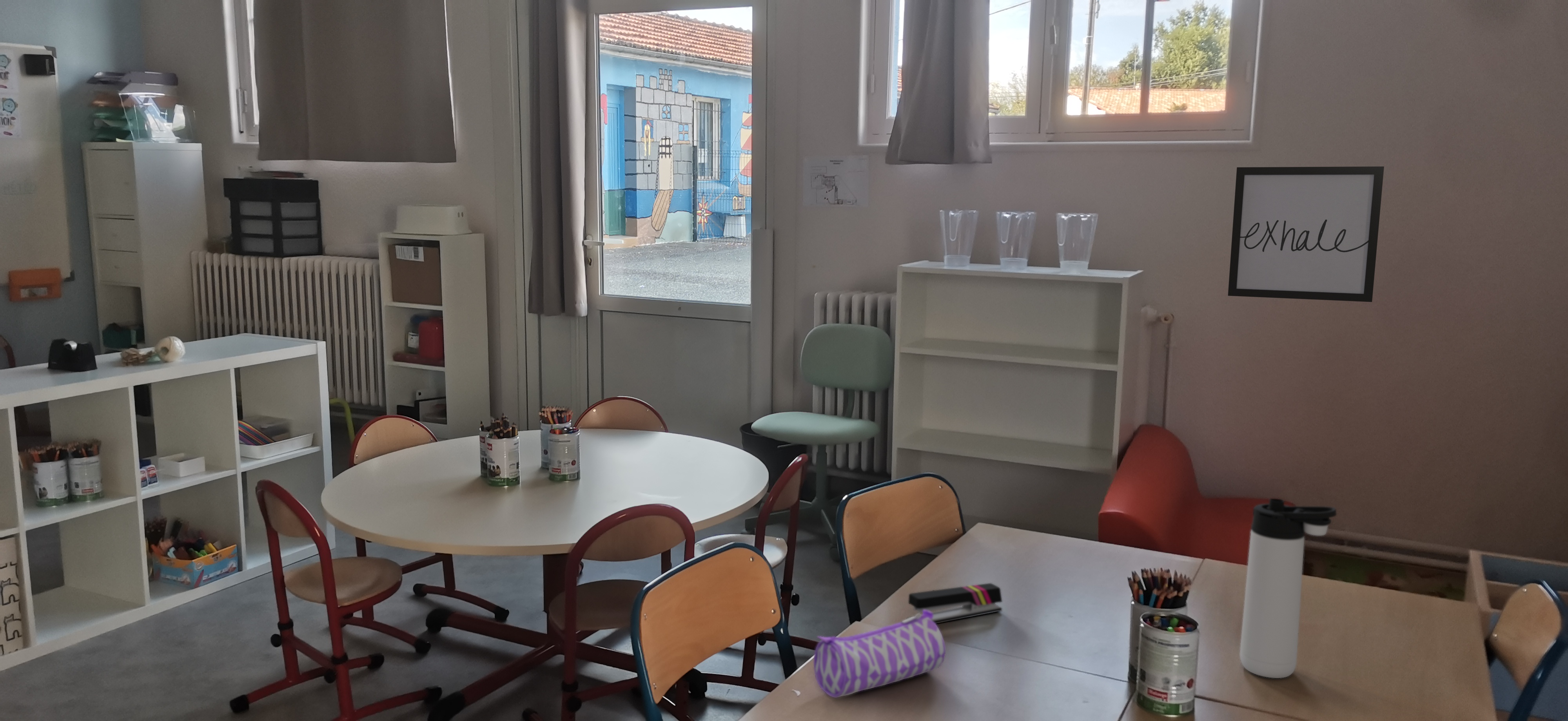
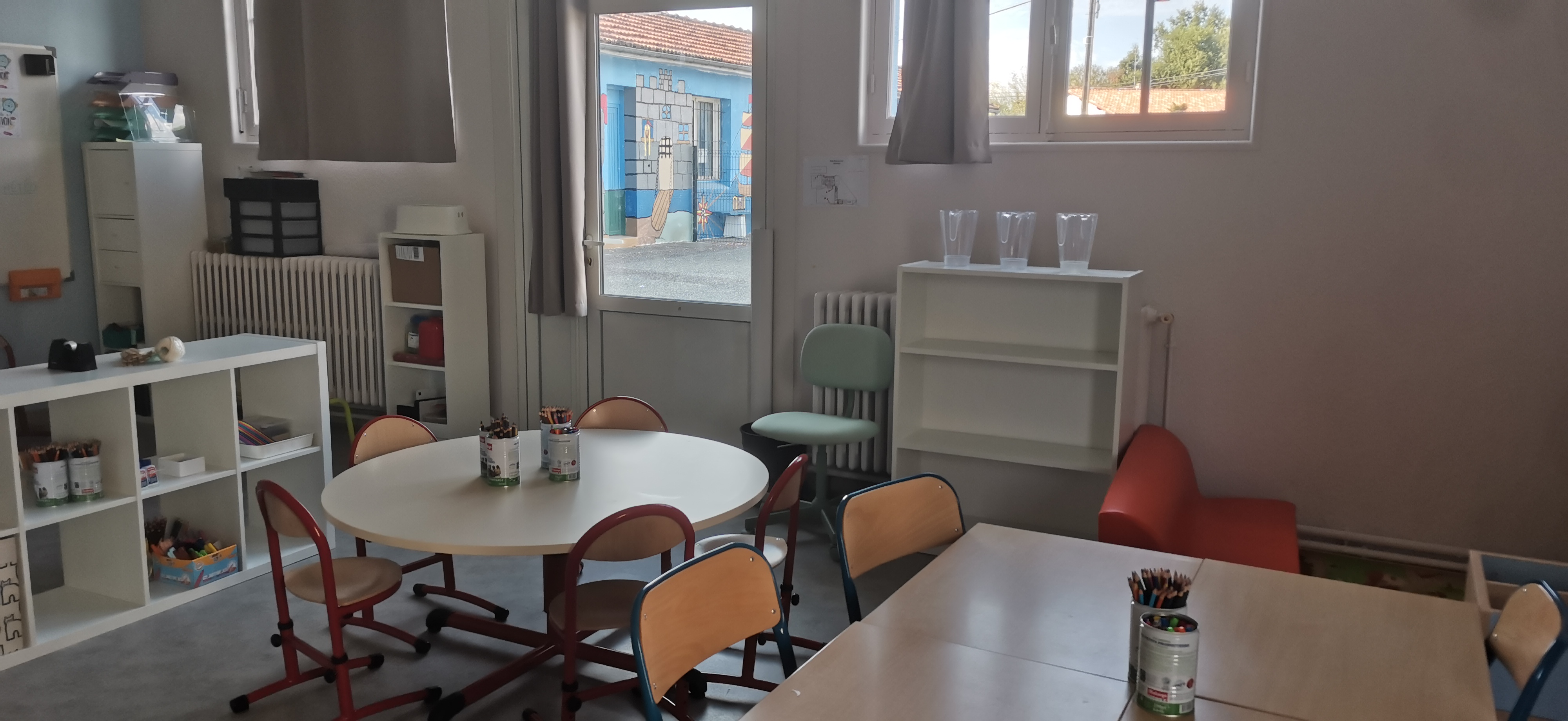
- wall art [1227,166,1385,303]
- thermos bottle [1240,498,1337,679]
- stapler [906,583,1003,624]
- pencil case [813,610,946,698]
